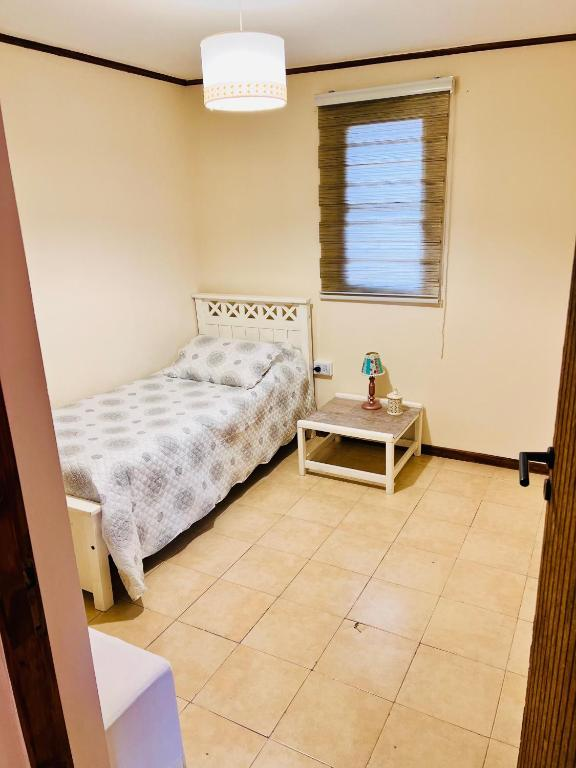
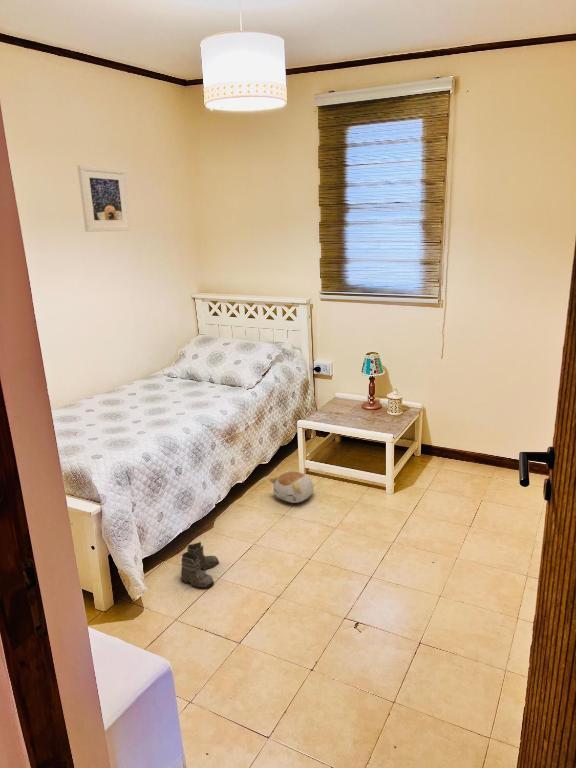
+ boots [180,541,220,592]
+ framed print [76,164,132,233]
+ plush toy [268,471,315,504]
